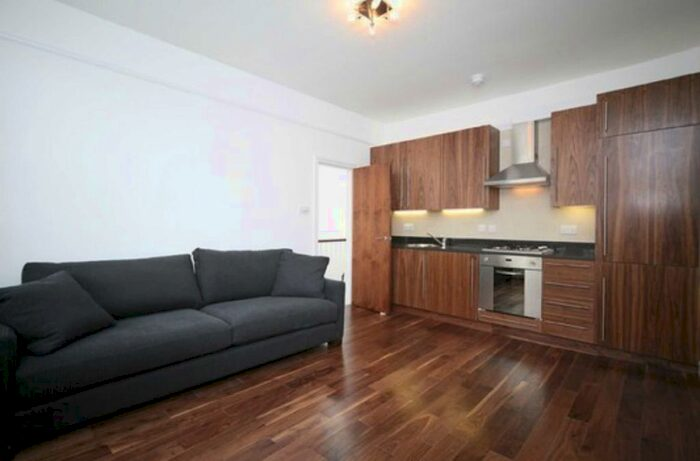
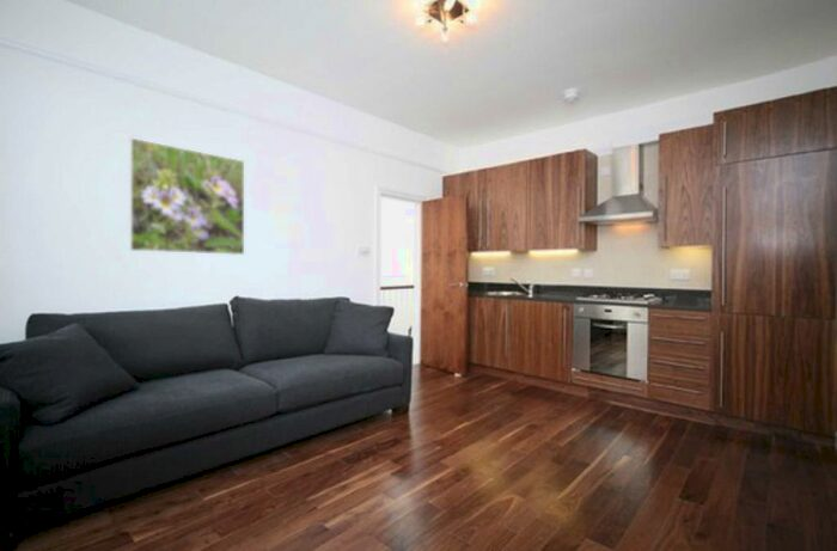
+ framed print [129,136,245,256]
